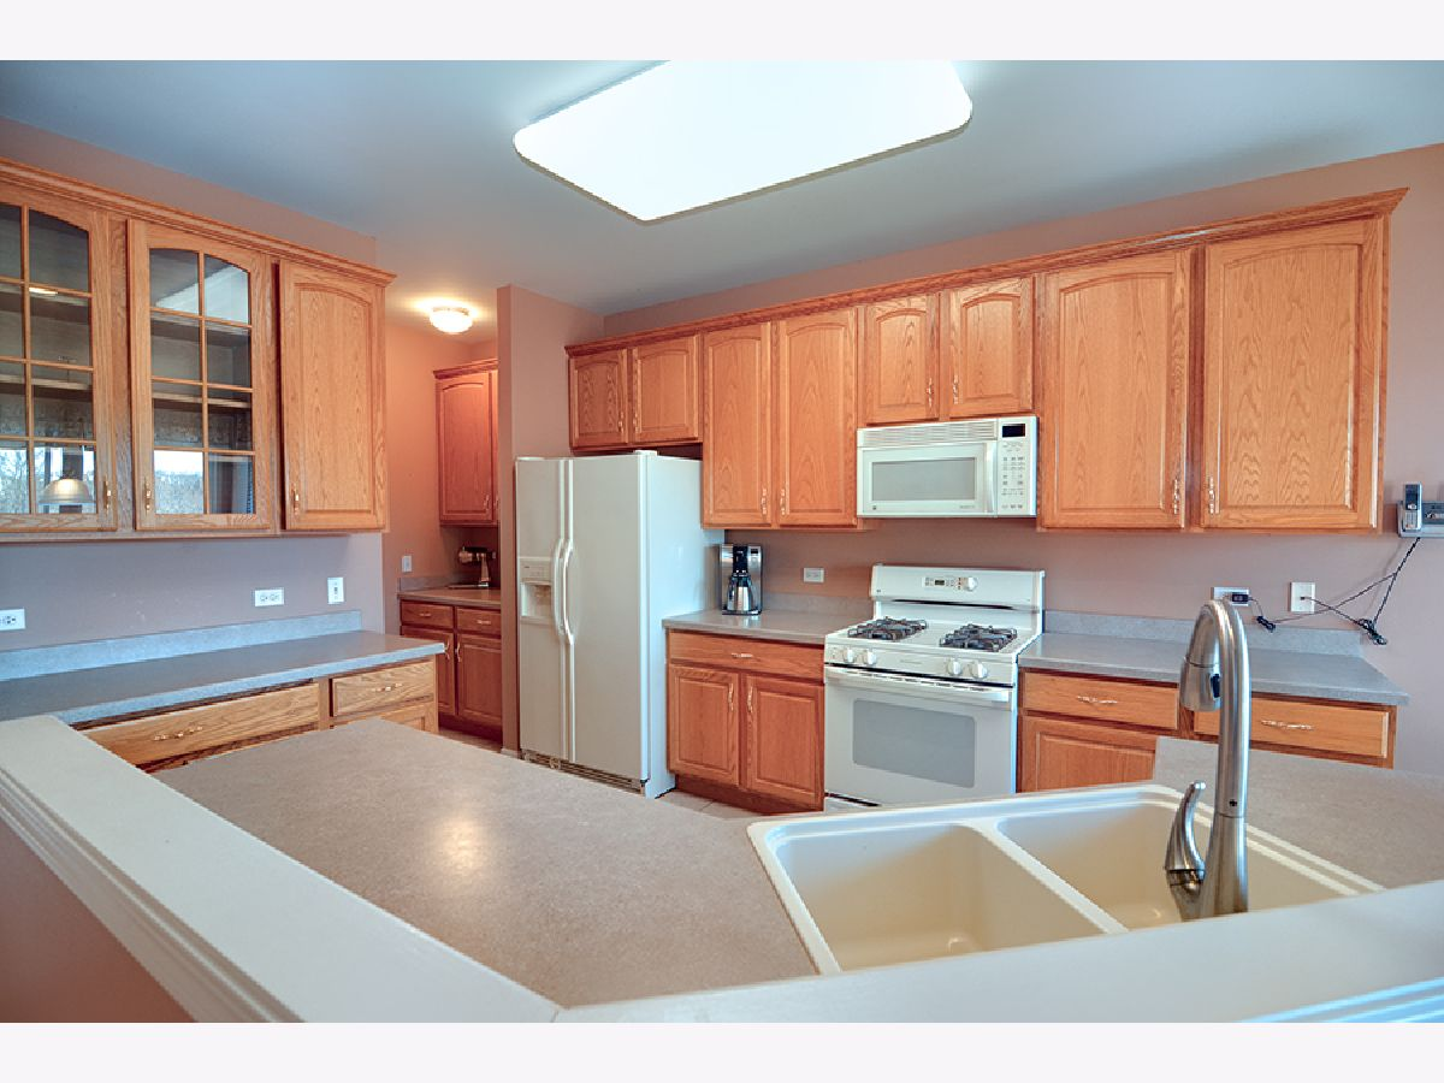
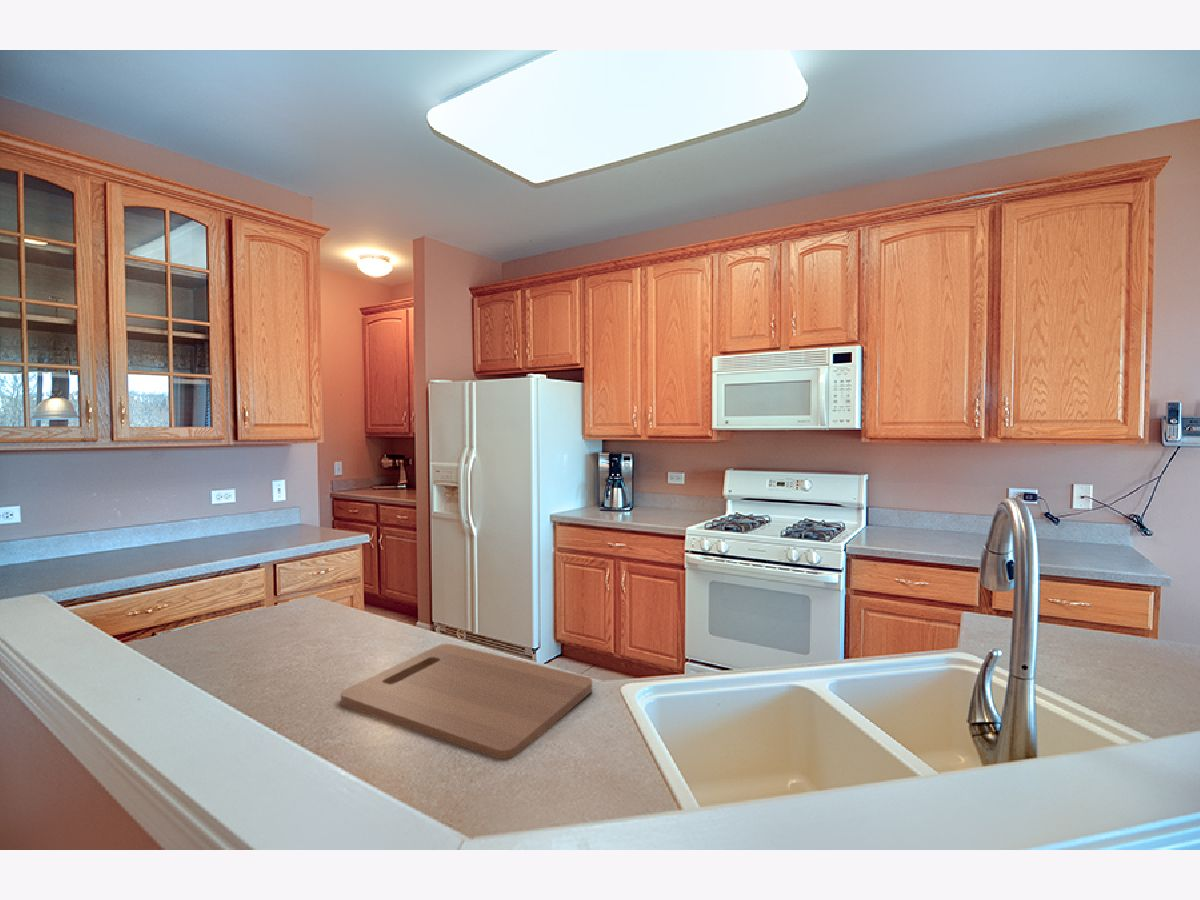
+ cutting board [340,643,593,760]
